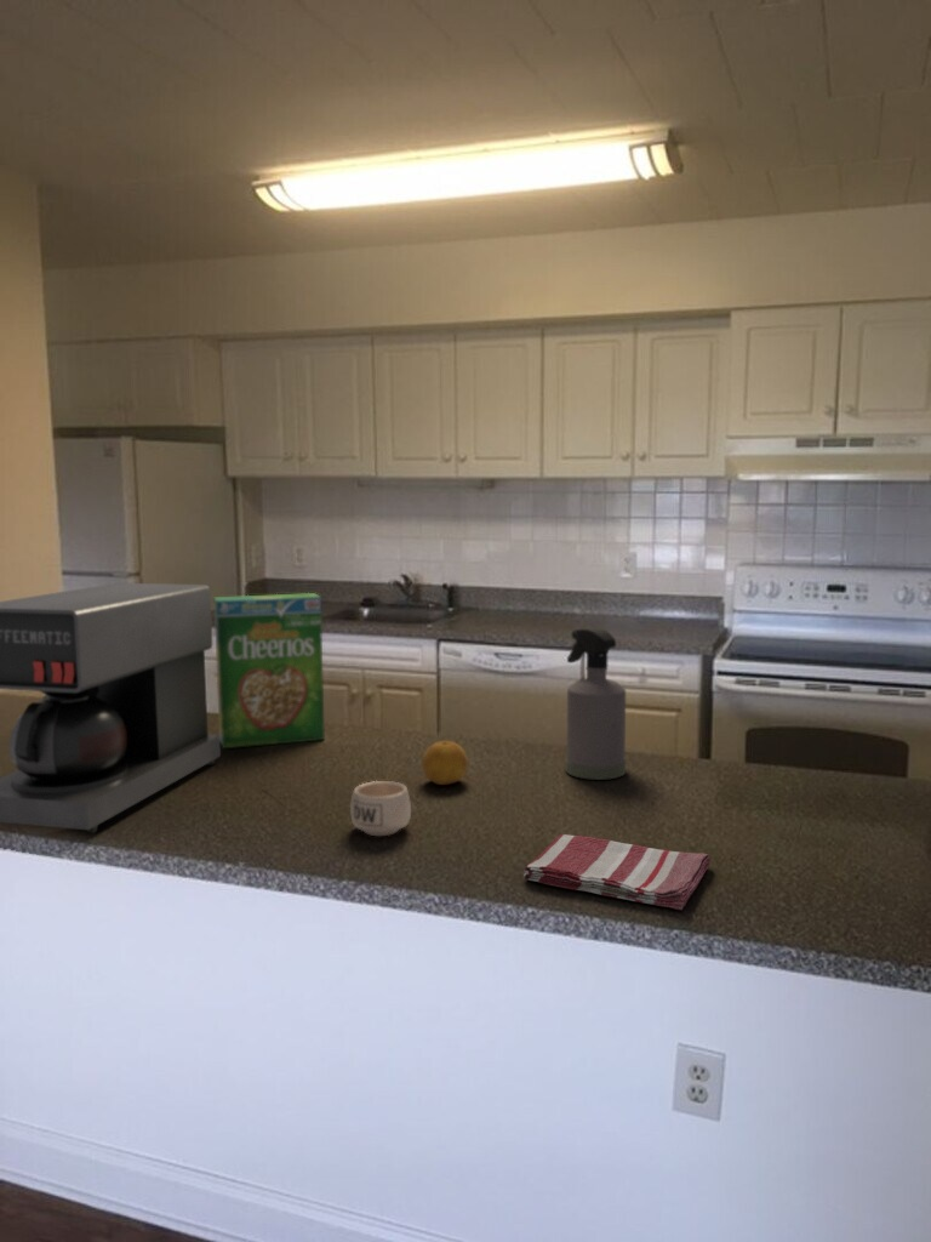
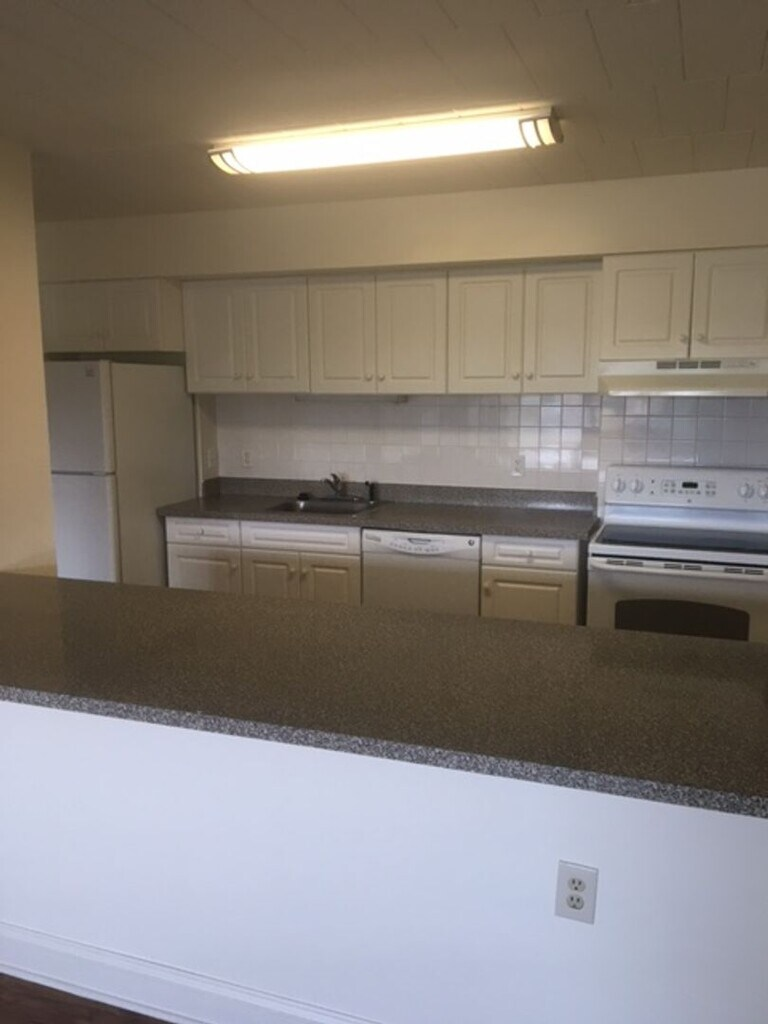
- cereal box [212,592,326,750]
- dish towel [522,833,712,911]
- mug [349,780,412,837]
- fruit [421,740,469,786]
- spray bottle [564,626,627,781]
- coffee maker [0,582,222,834]
